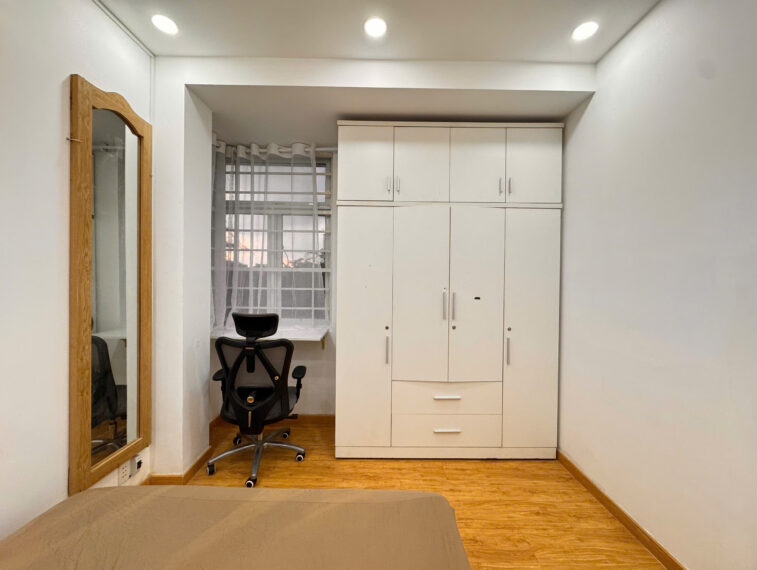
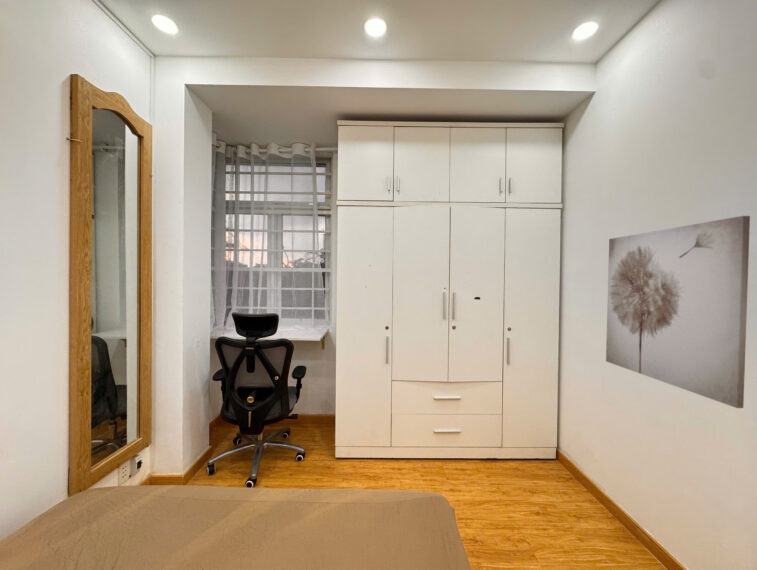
+ wall art [605,215,751,409]
